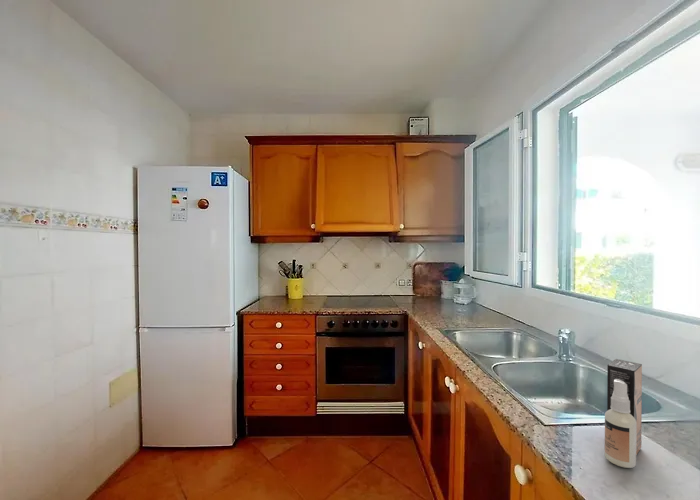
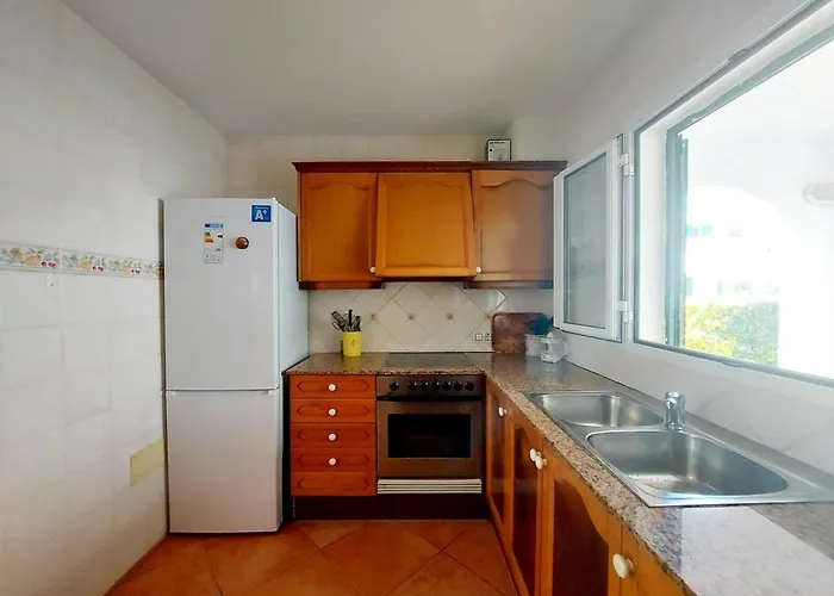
- spray bottle [604,358,643,469]
